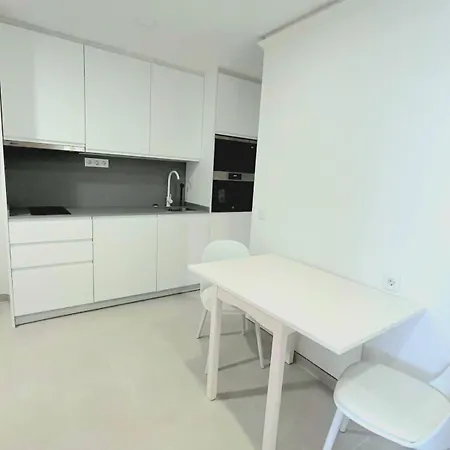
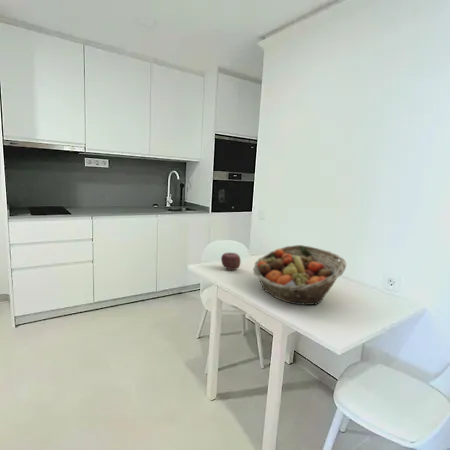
+ fruit basket [252,244,347,306]
+ apple [220,252,242,271]
